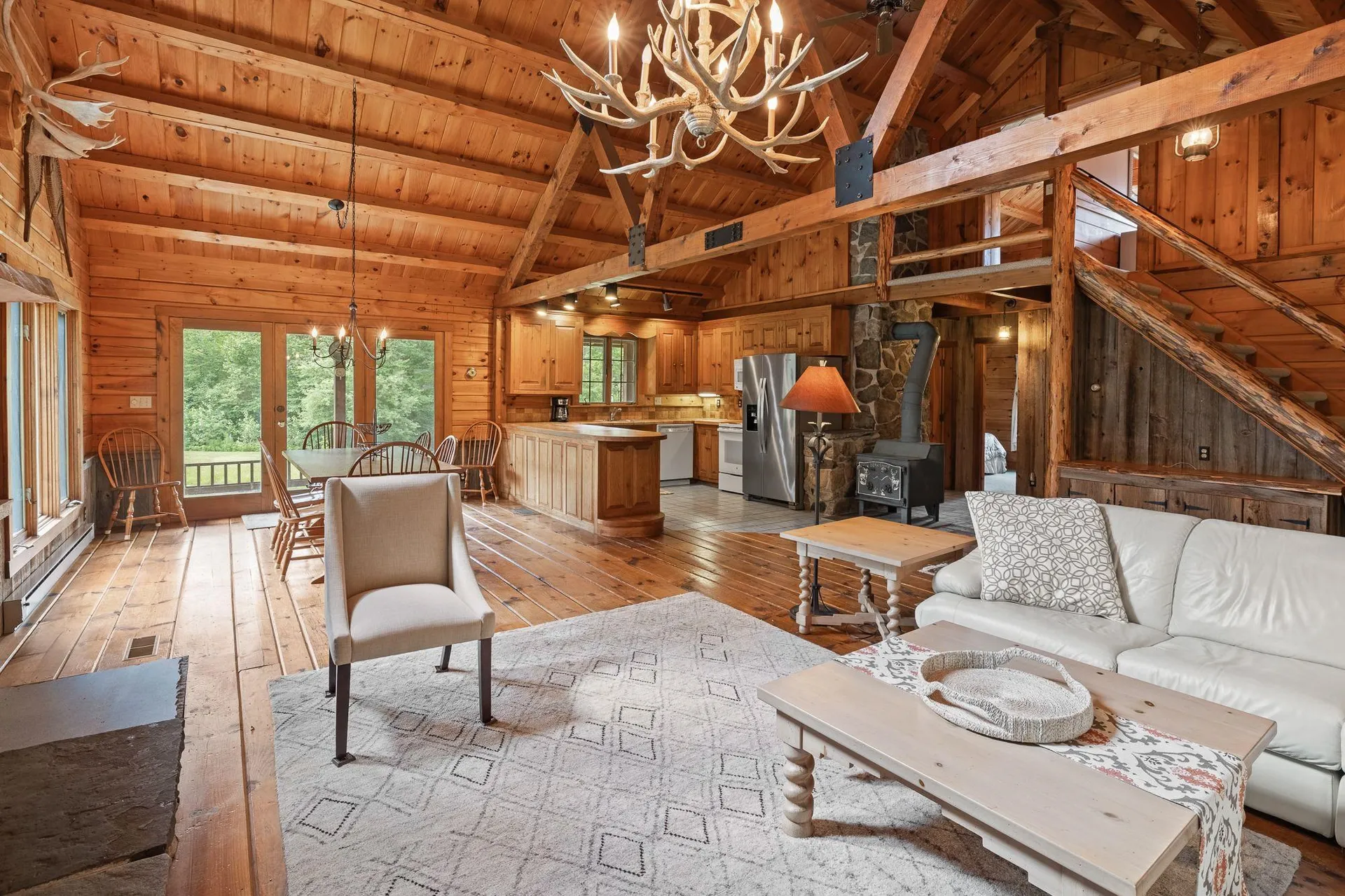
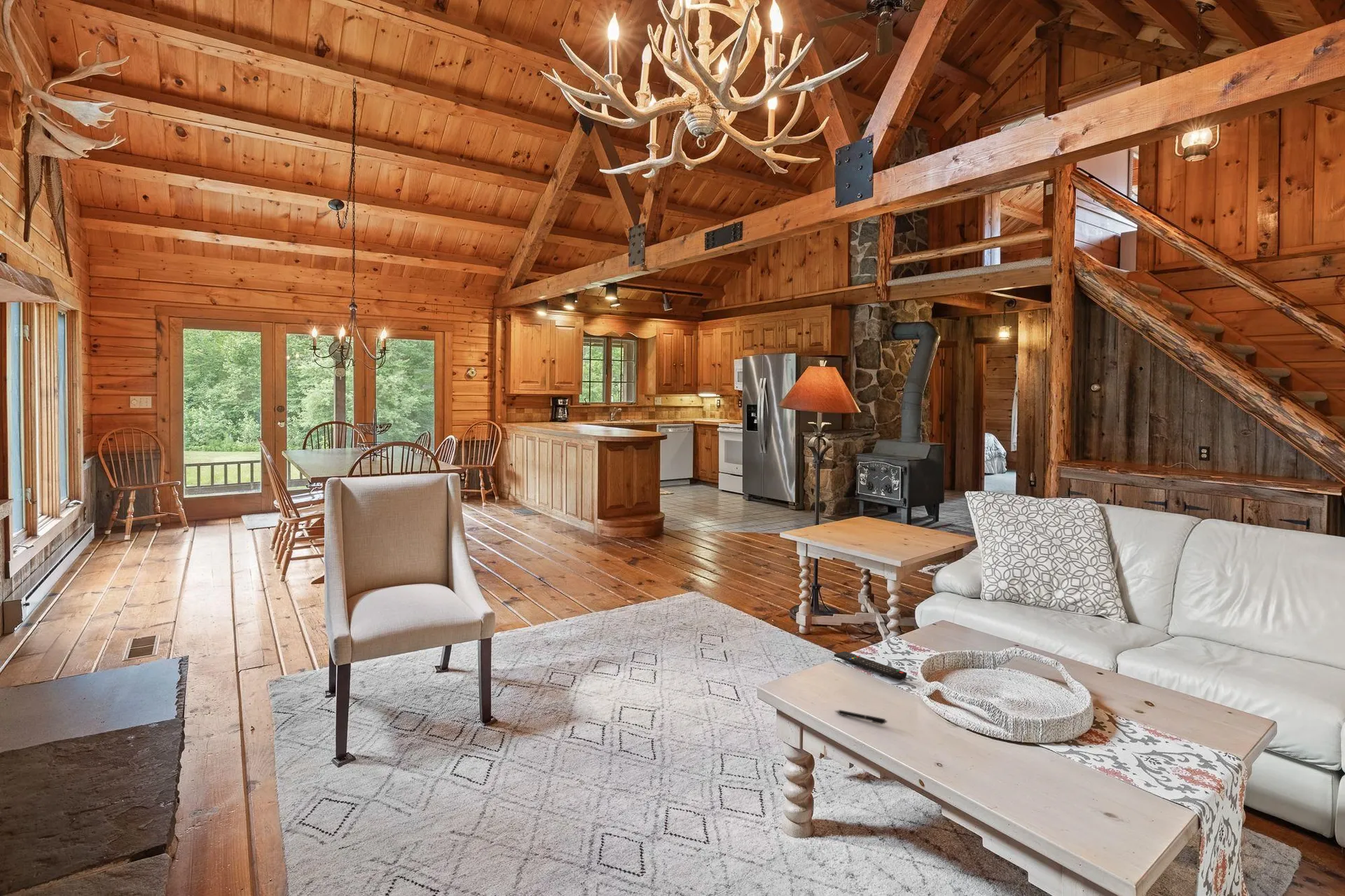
+ pen [834,709,888,725]
+ remote control [834,651,907,681]
